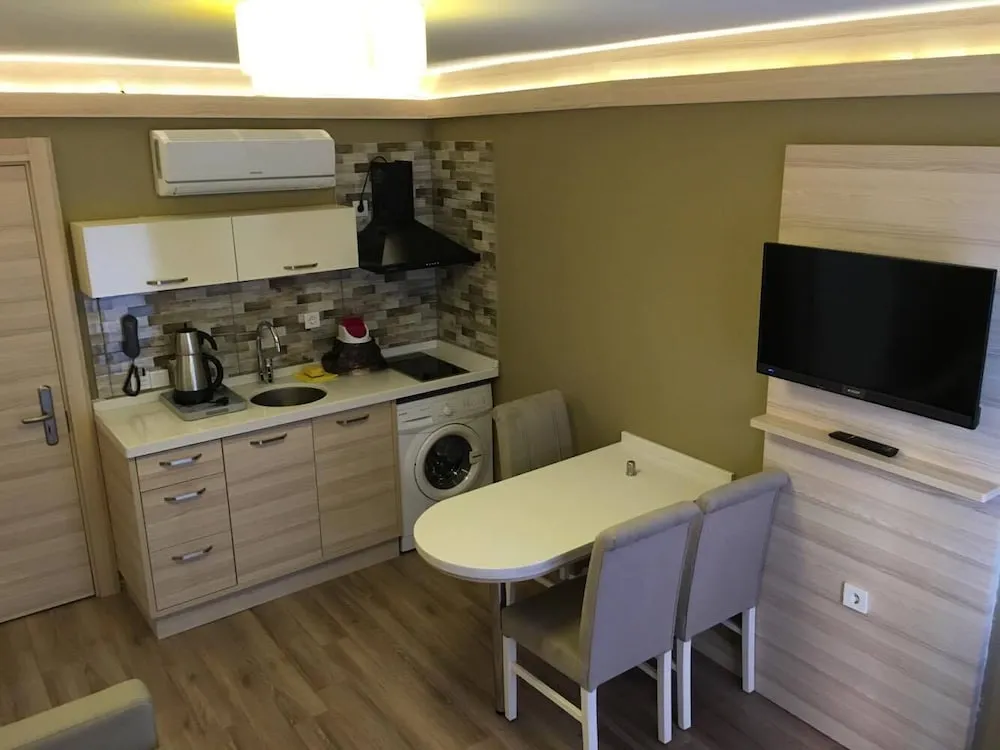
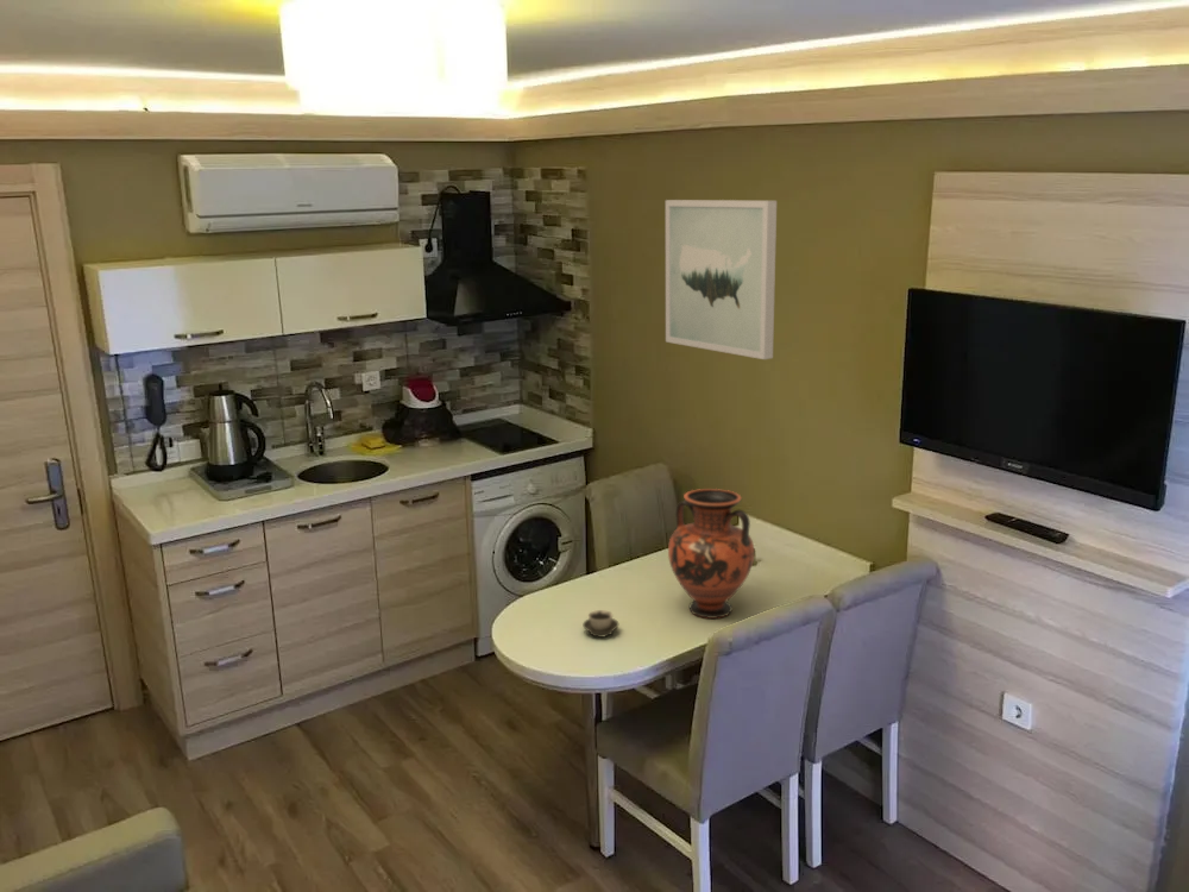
+ vase [667,488,755,620]
+ wall art [665,199,778,360]
+ cup [581,609,619,639]
